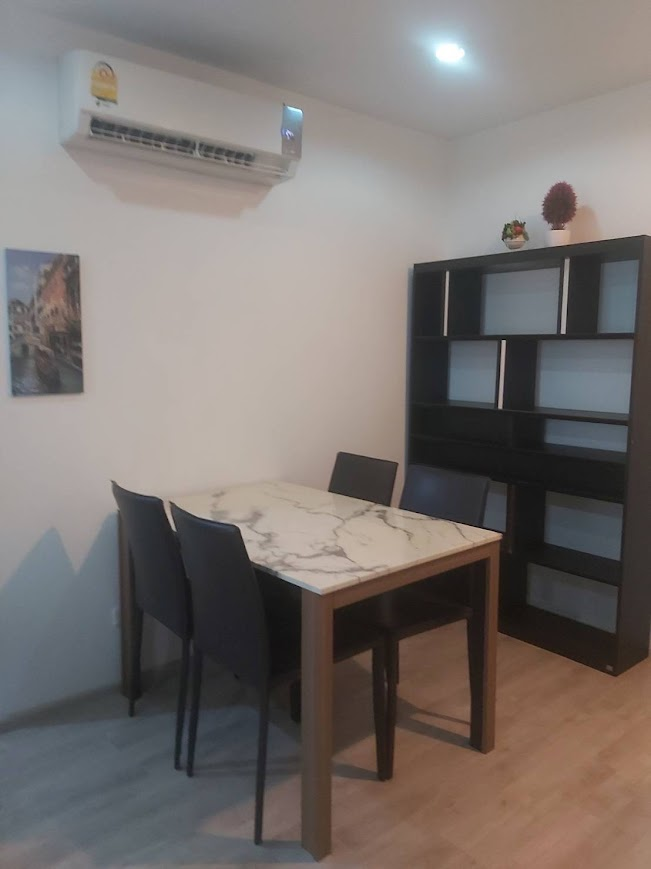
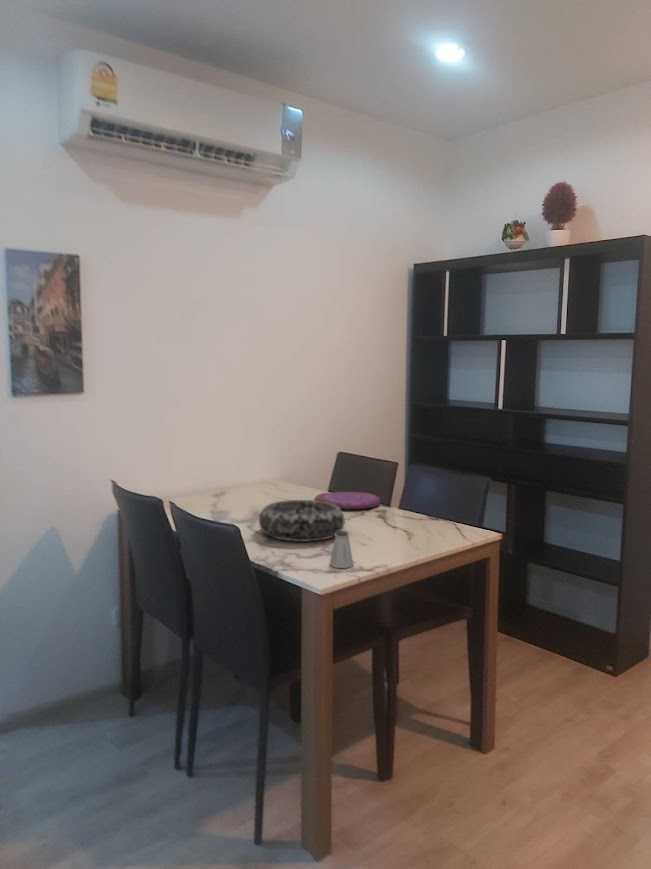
+ saltshaker [329,530,354,569]
+ plate [313,491,381,510]
+ decorative bowl [258,499,346,542]
